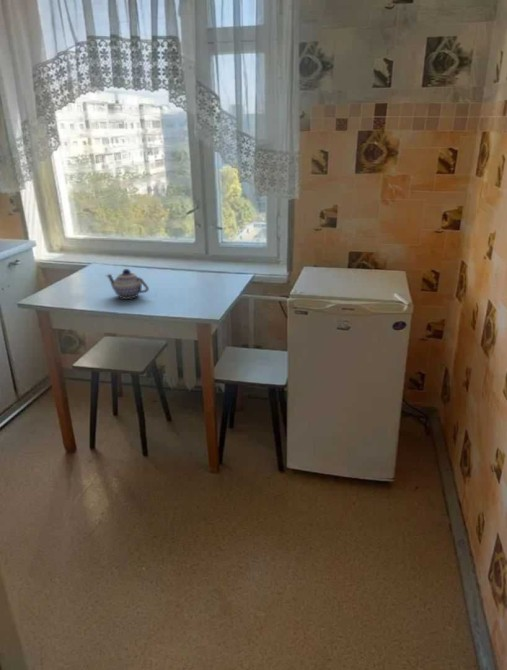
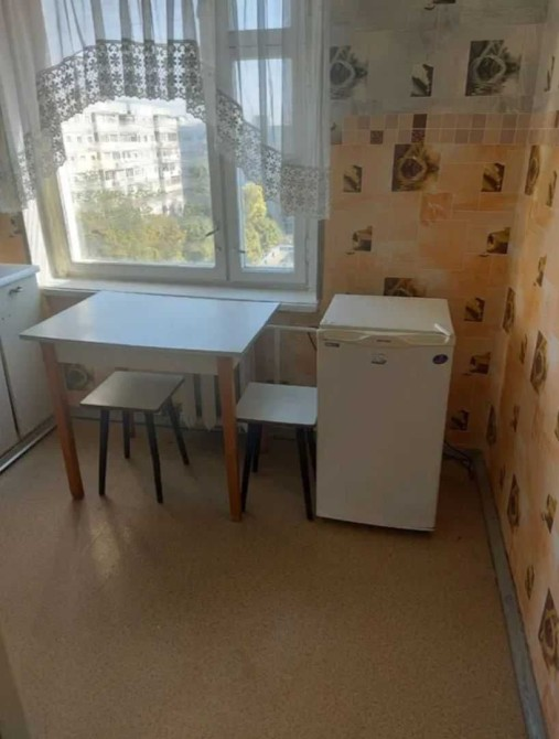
- teapot [105,268,150,300]
